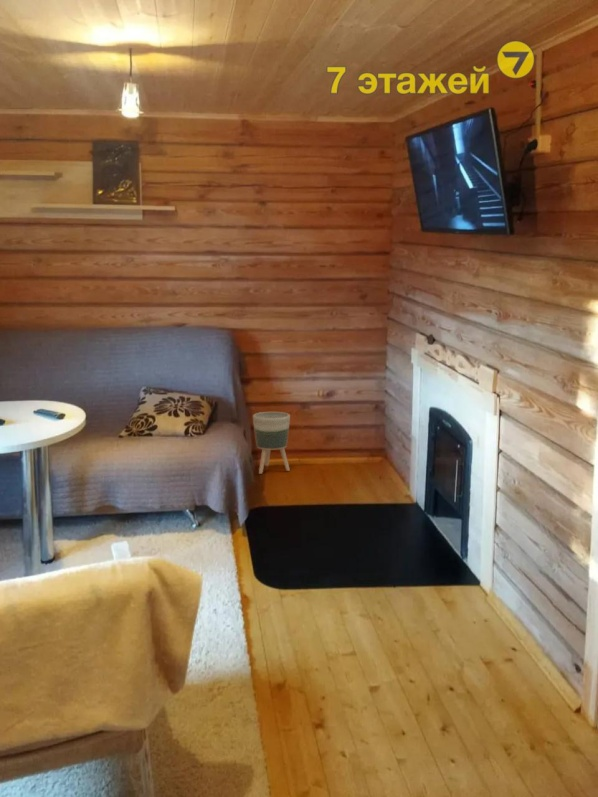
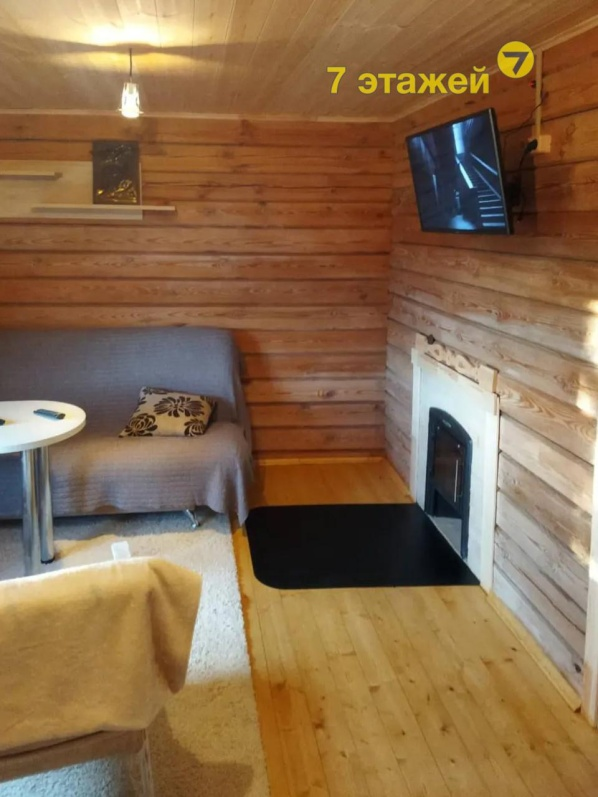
- planter [252,411,291,475]
